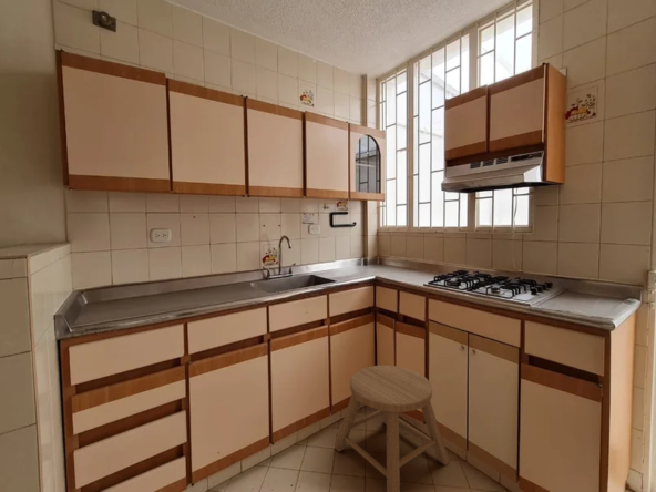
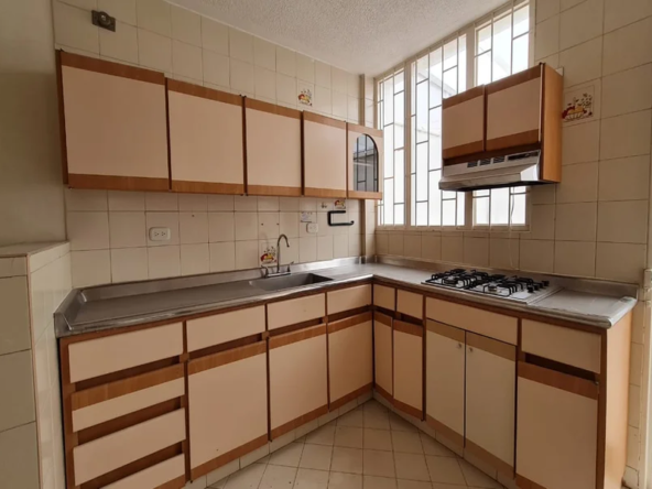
- stool [334,365,451,492]
